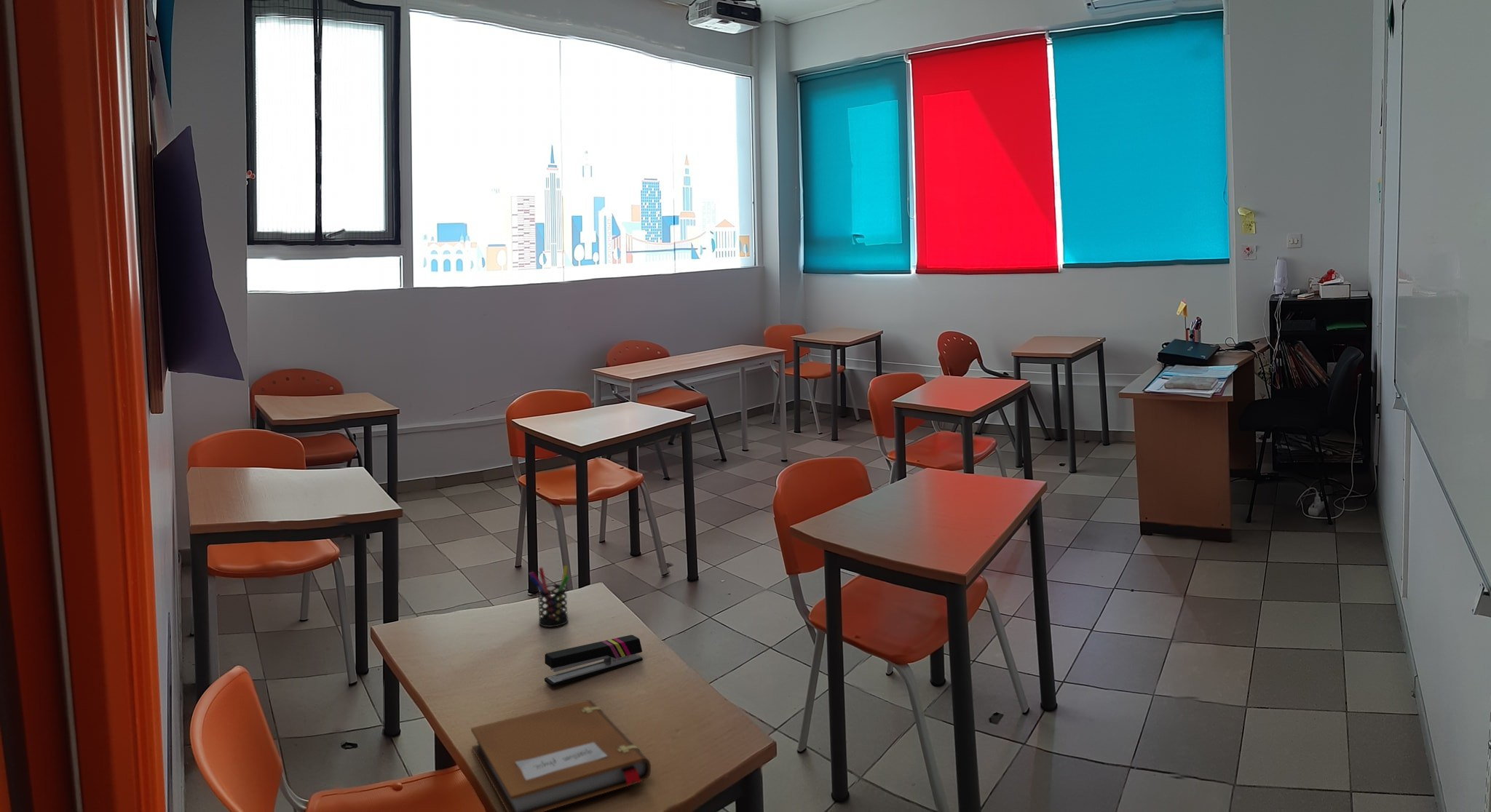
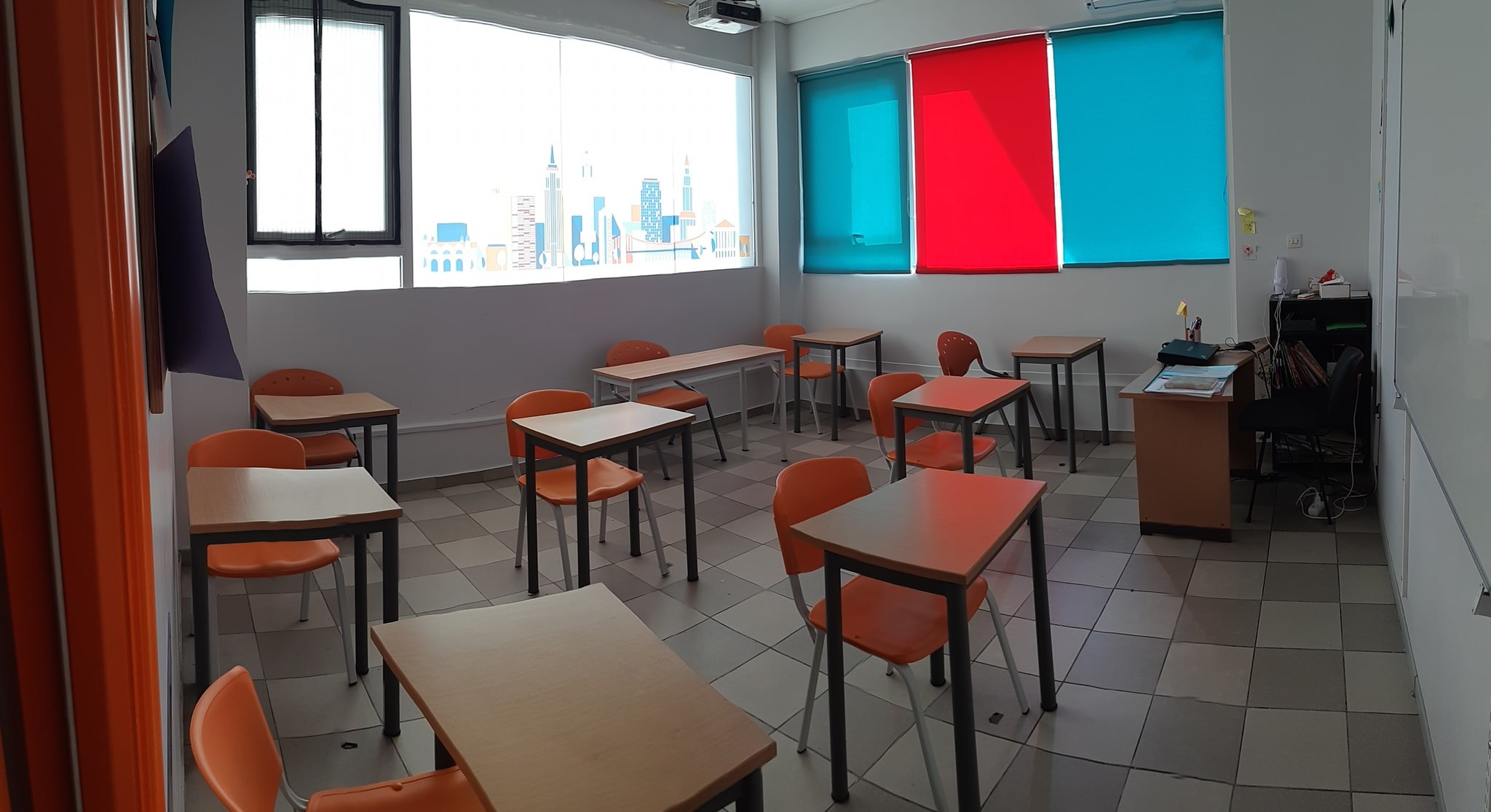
- stapler [544,634,644,687]
- pen holder [528,565,569,628]
- notebook [470,699,652,812]
